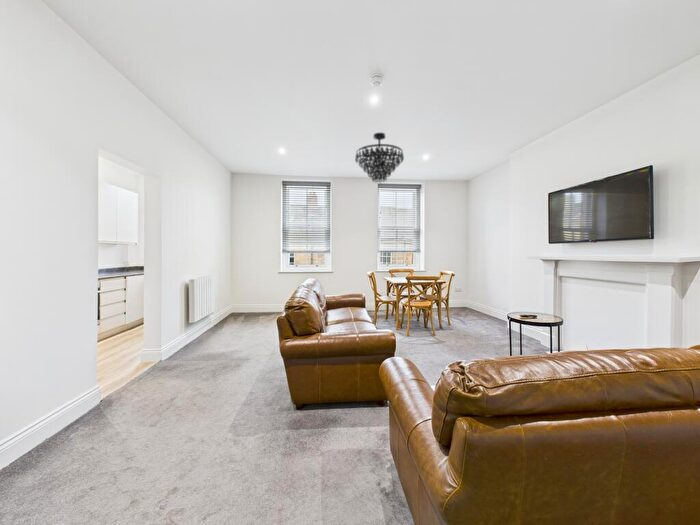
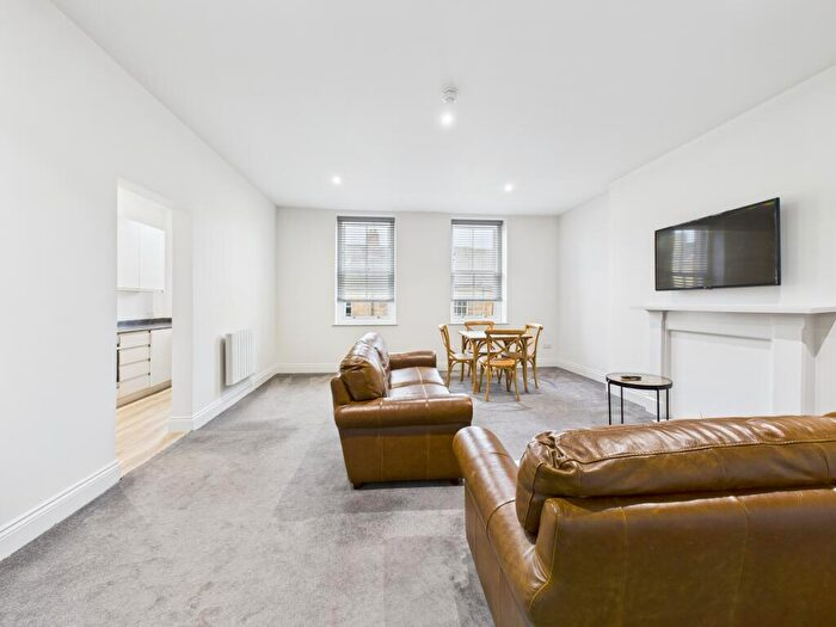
- chandelier [354,132,405,184]
